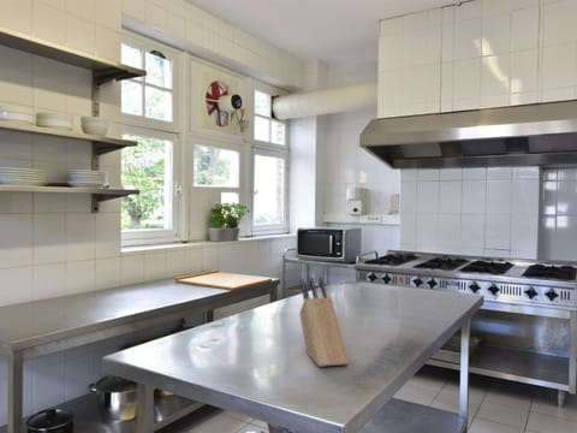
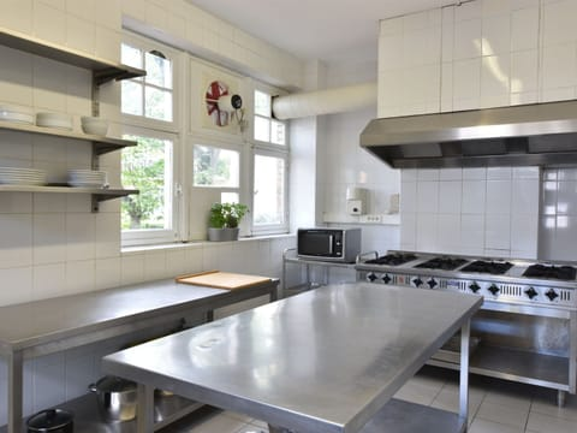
- knife block [298,277,351,368]
